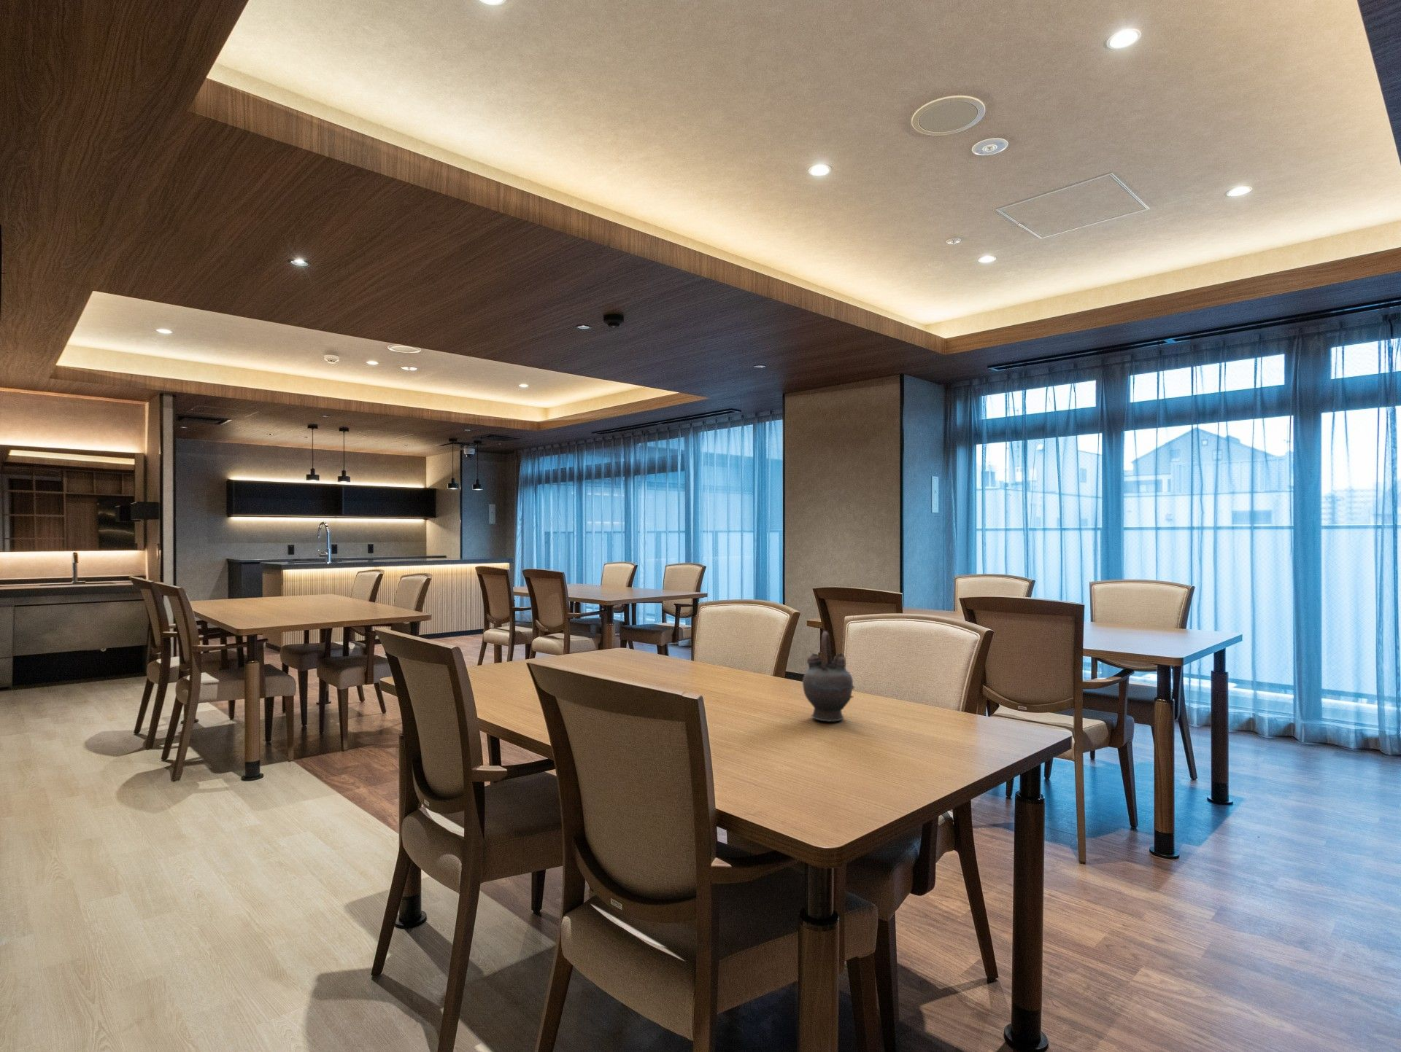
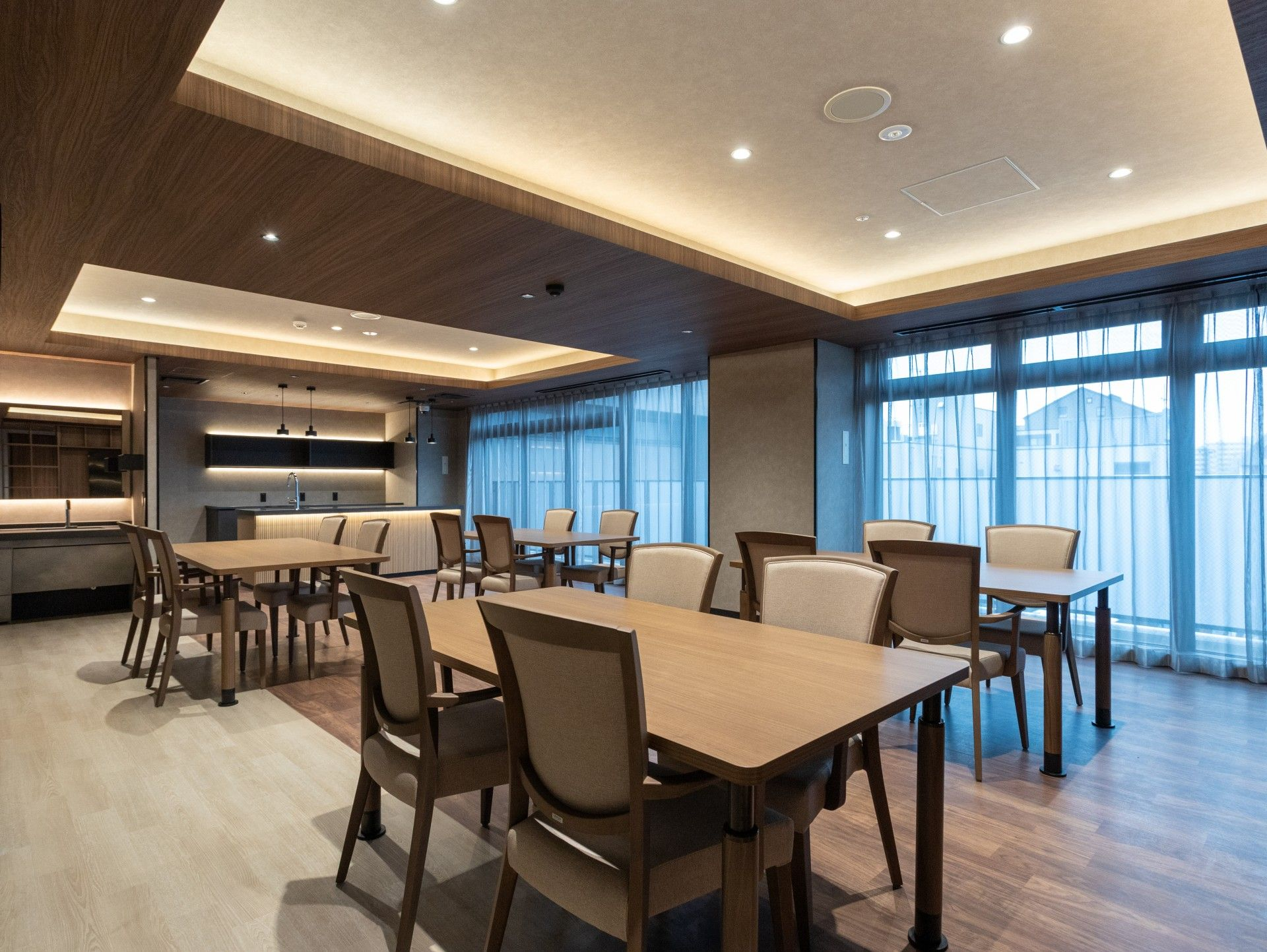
- teapot [802,631,855,723]
